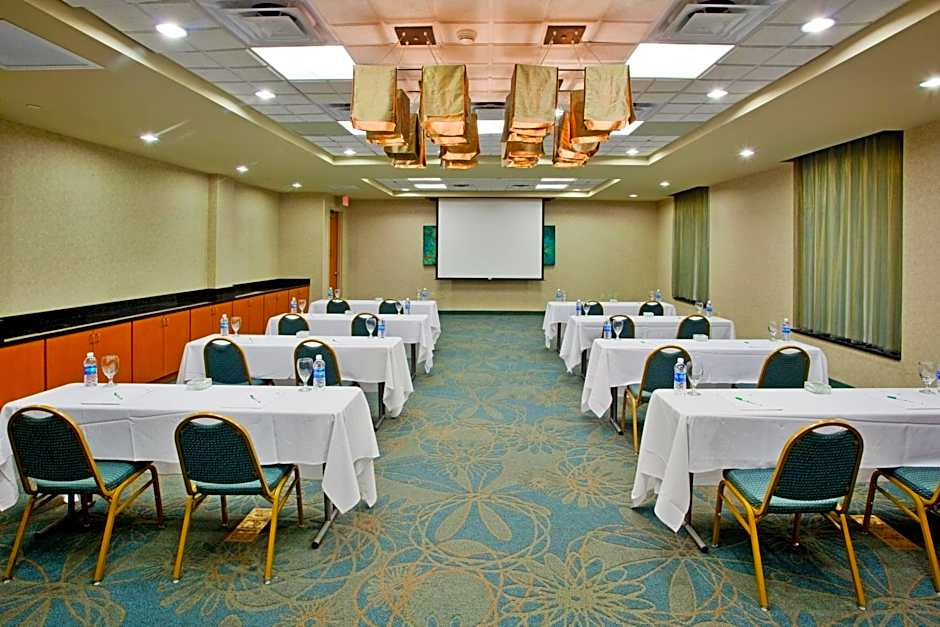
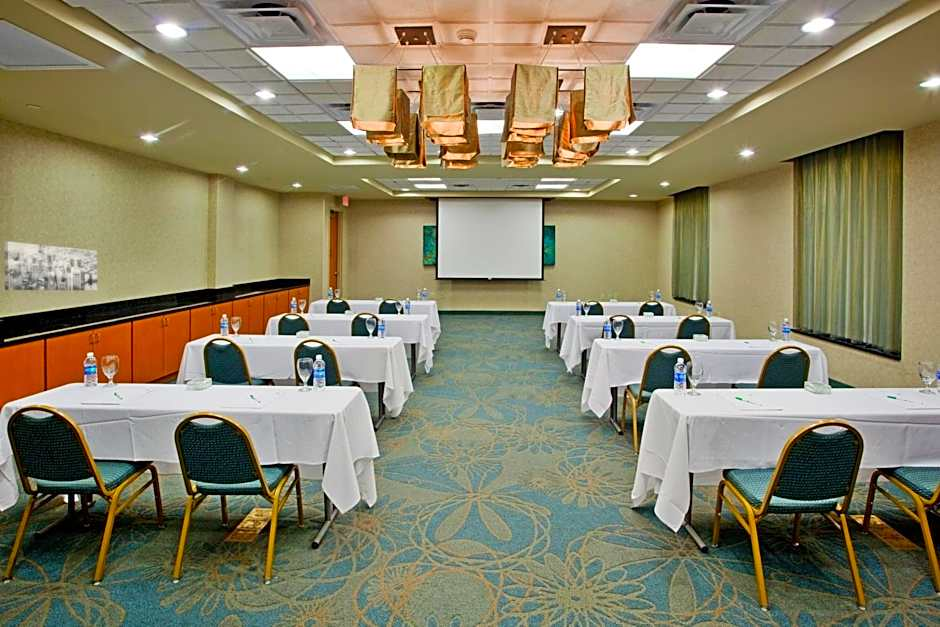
+ wall art [3,240,98,291]
